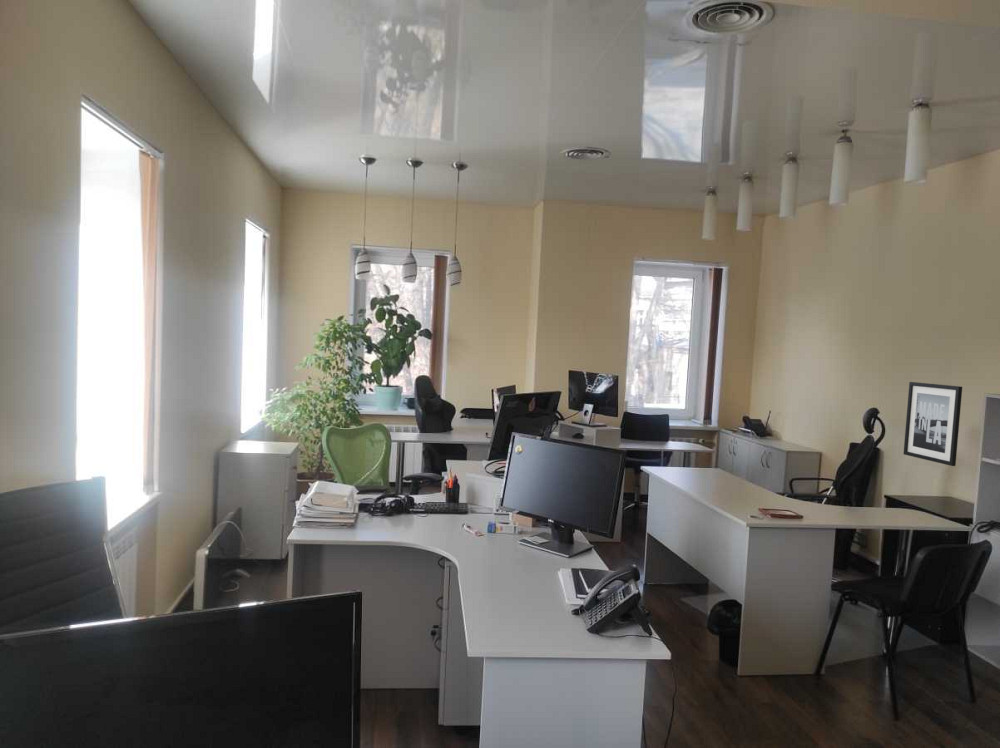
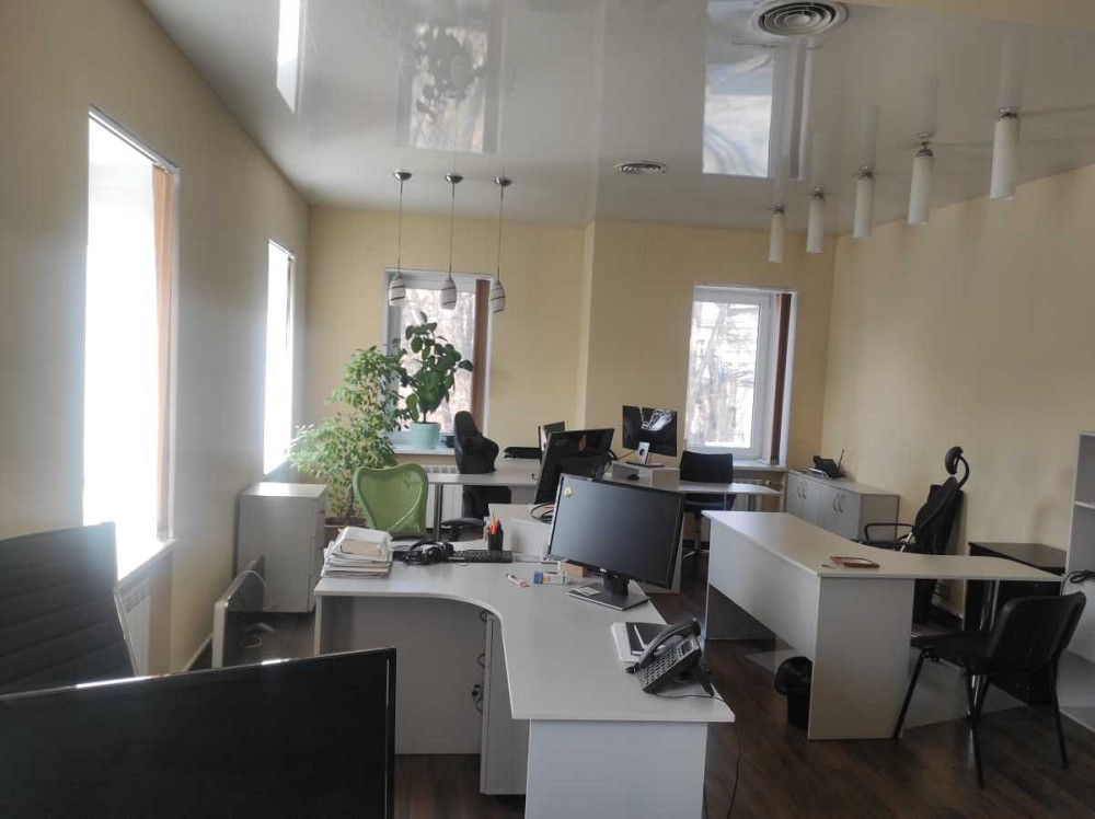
- wall art [903,381,963,467]
